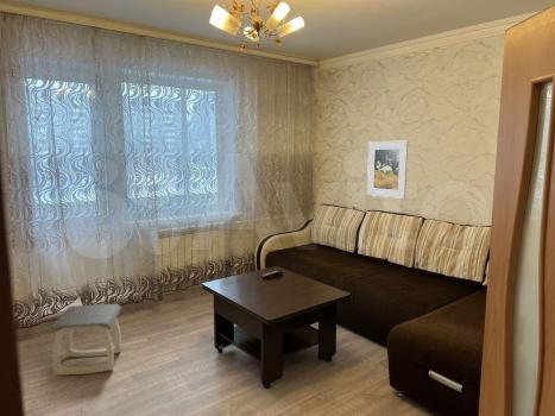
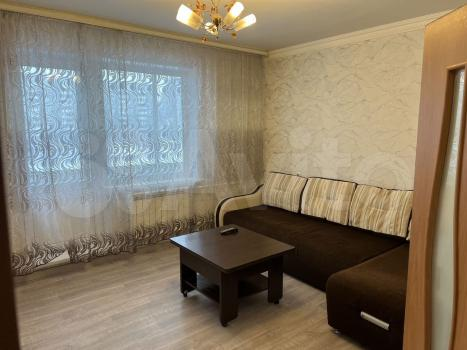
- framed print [366,140,409,200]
- stool [46,303,122,376]
